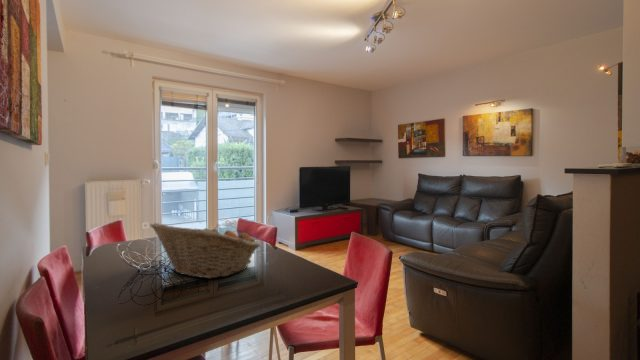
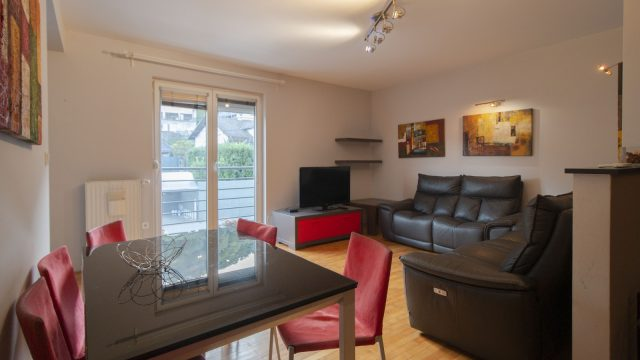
- fruit basket [149,222,261,279]
